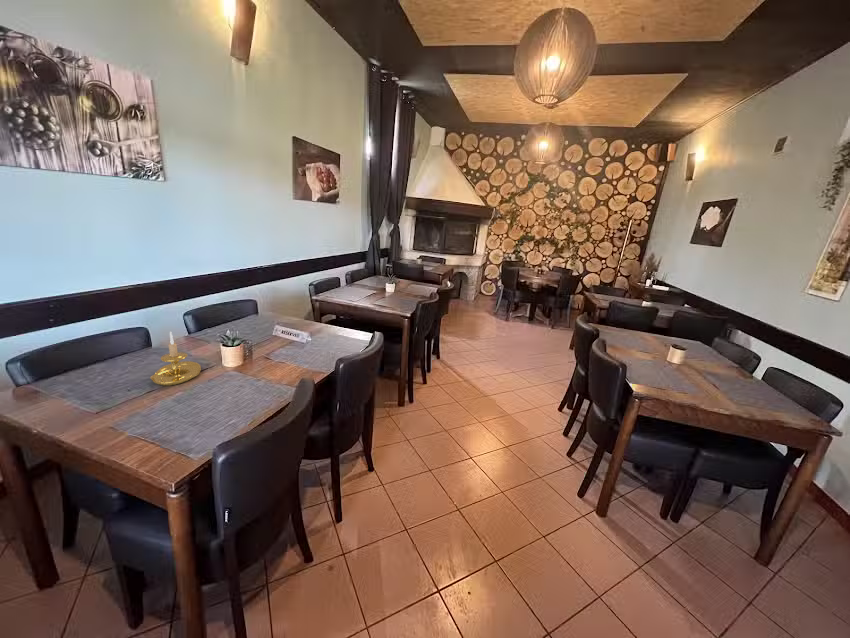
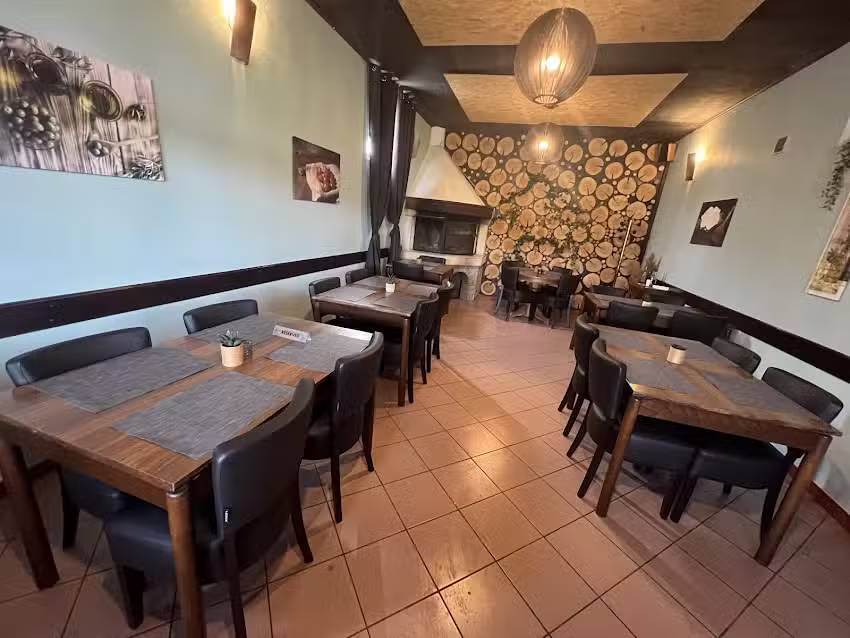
- candle holder [149,331,202,387]
